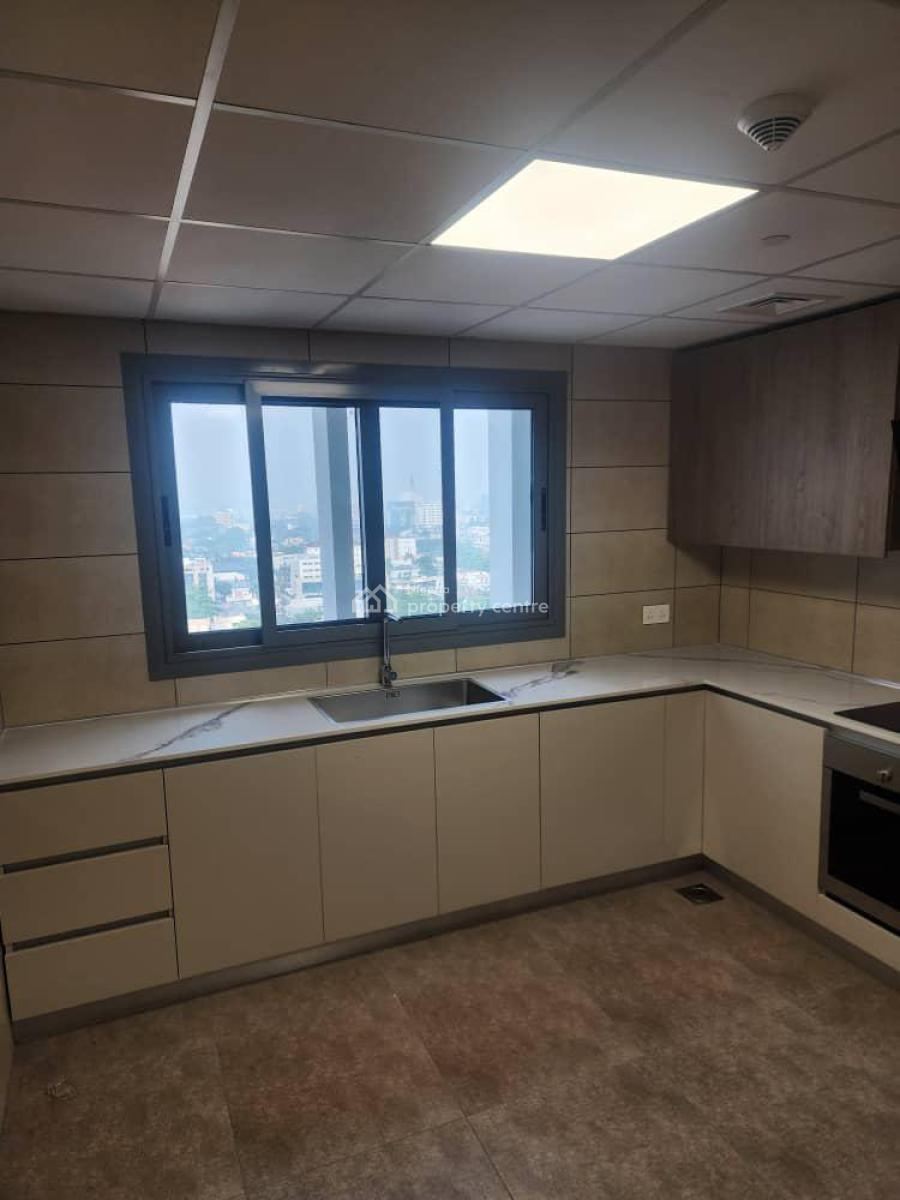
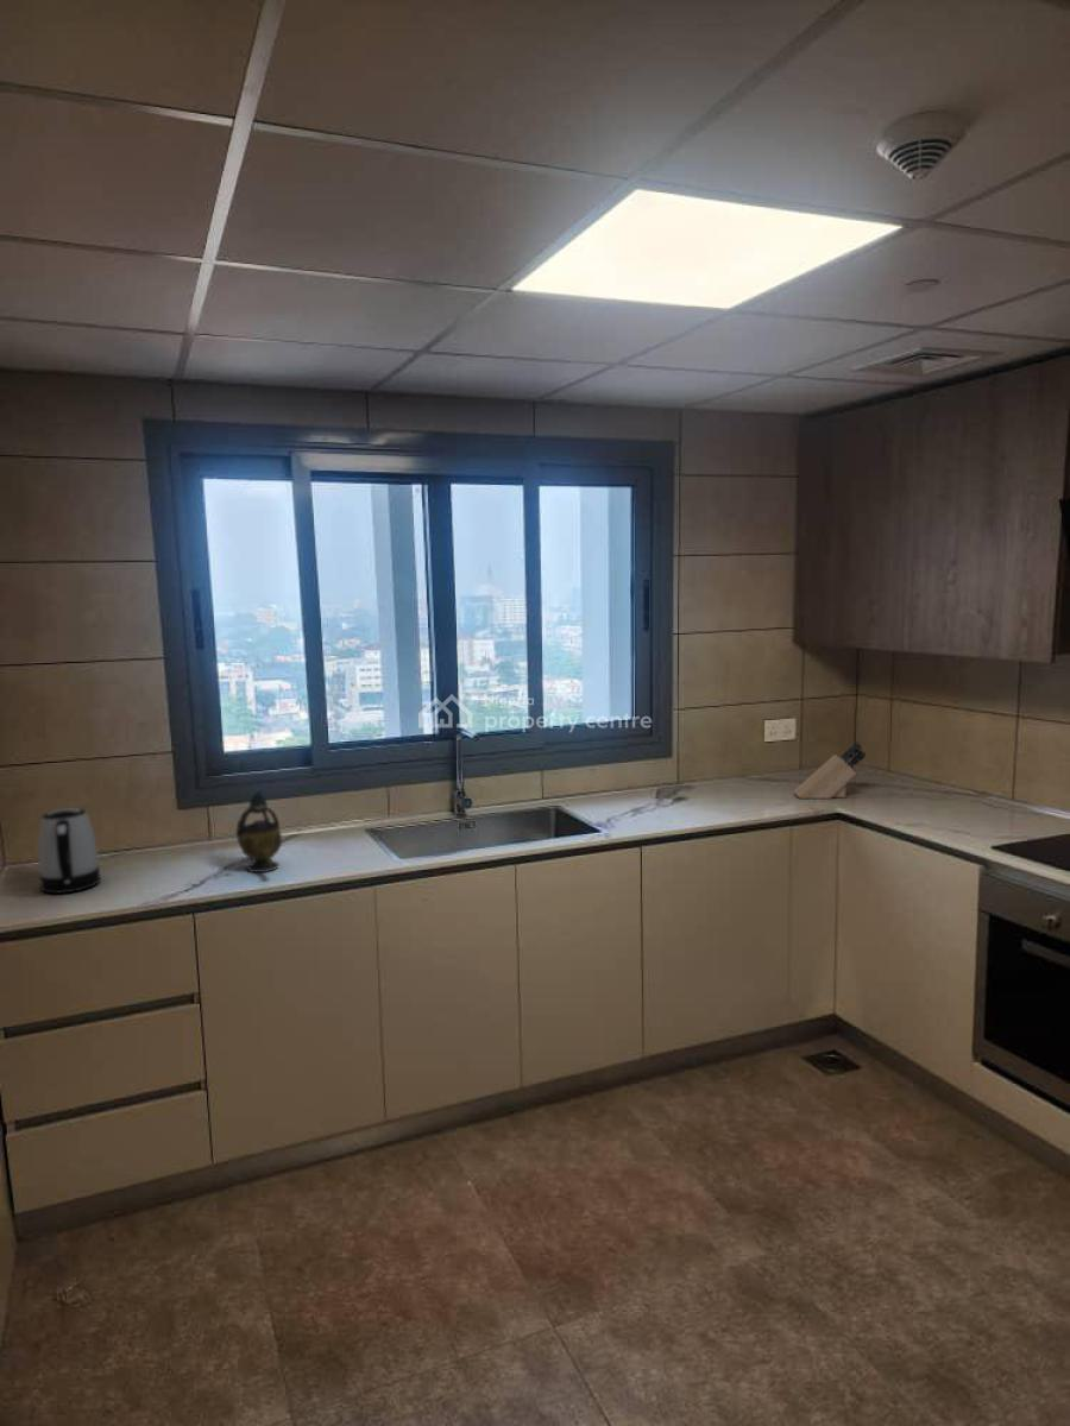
+ knife block [793,742,867,800]
+ kettle [38,807,102,895]
+ teapot [235,789,283,873]
